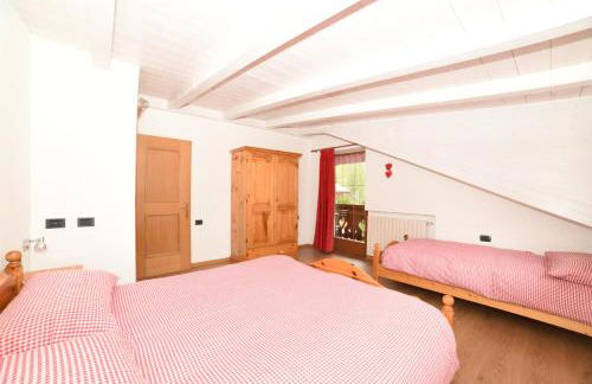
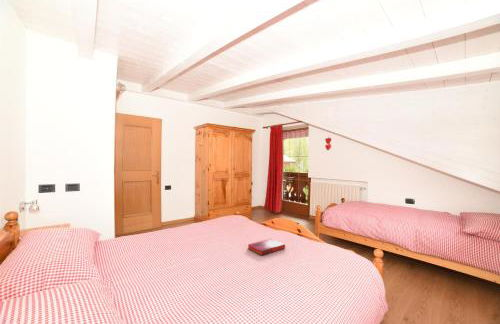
+ hardback book [247,238,286,257]
